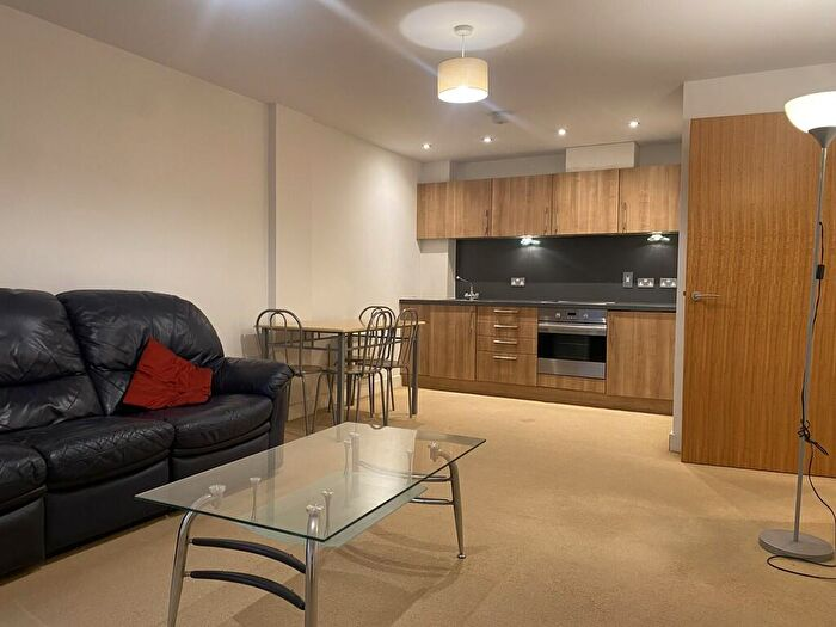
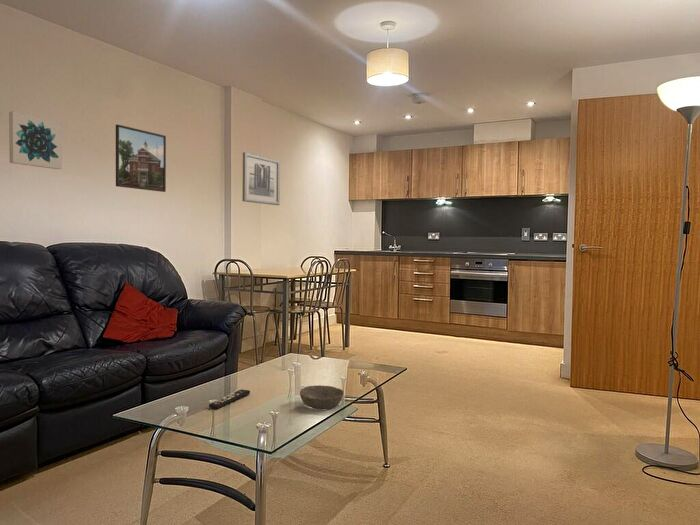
+ wall art [8,110,63,170]
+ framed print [115,124,167,193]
+ bowl [299,384,345,410]
+ wall art [241,151,281,206]
+ remote control [208,388,251,409]
